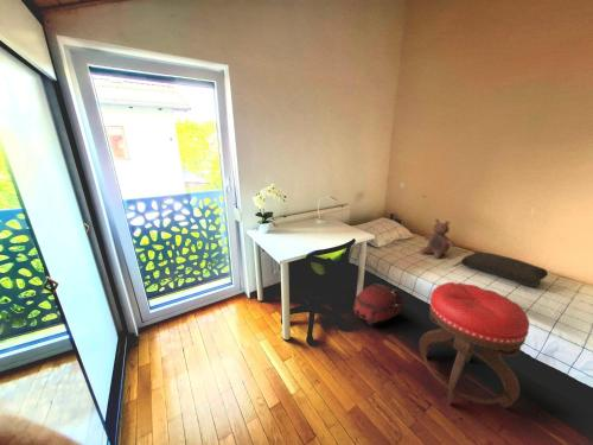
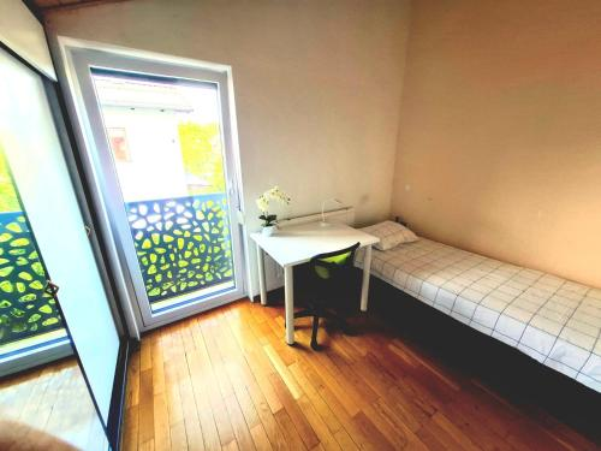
- backpack [352,282,404,328]
- cushion [460,250,550,290]
- stuffed bear [420,217,457,260]
- stool [417,281,530,409]
